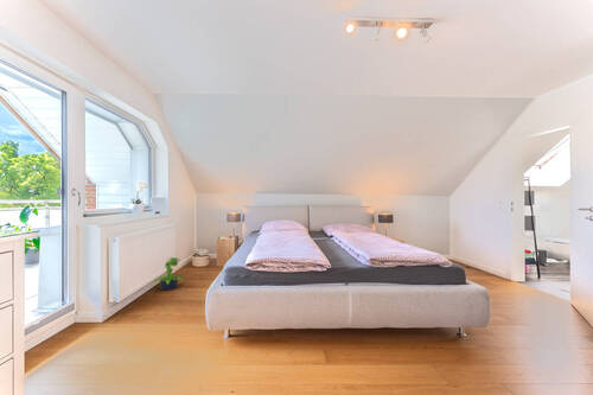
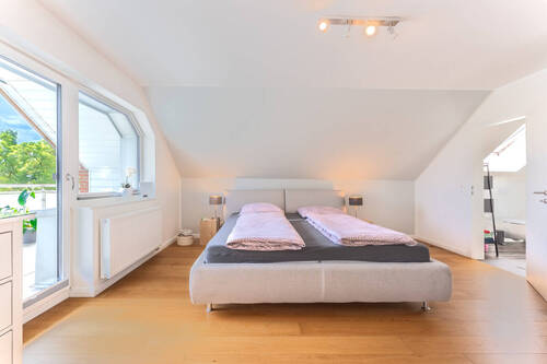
- potted plant [152,256,185,291]
